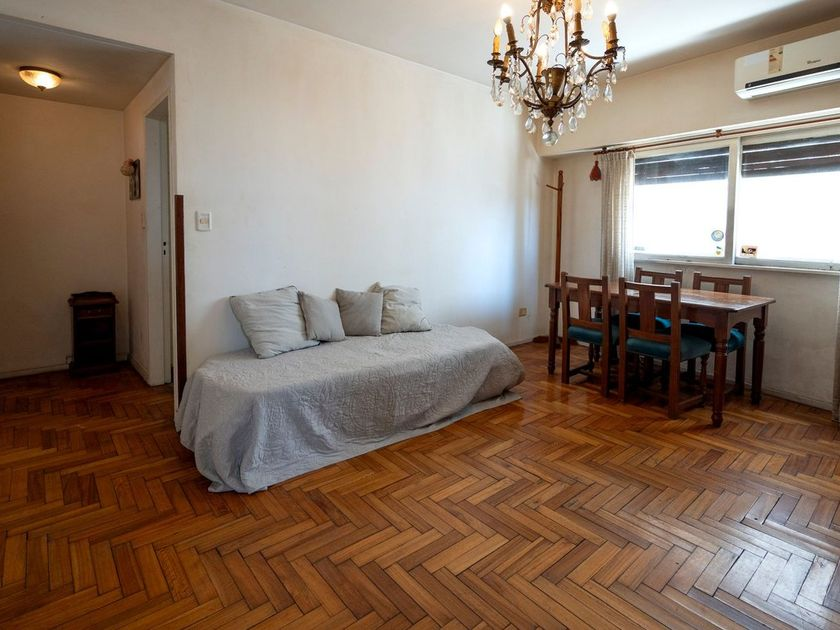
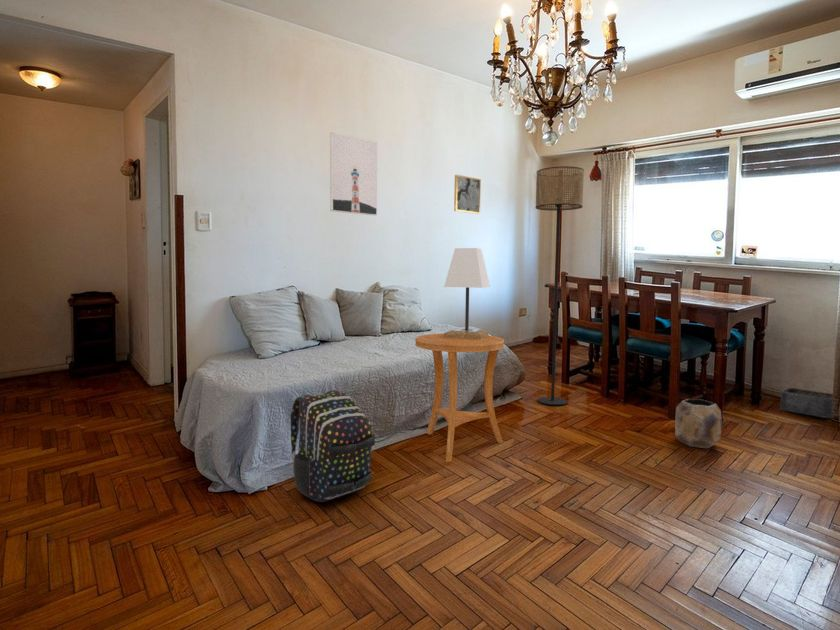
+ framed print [329,131,378,216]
+ lamp [443,247,491,340]
+ wall art [453,174,482,215]
+ backpack [290,389,376,503]
+ storage bin [779,387,838,419]
+ side table [414,333,505,463]
+ floor lamp [535,165,585,406]
+ planter [674,398,723,449]
